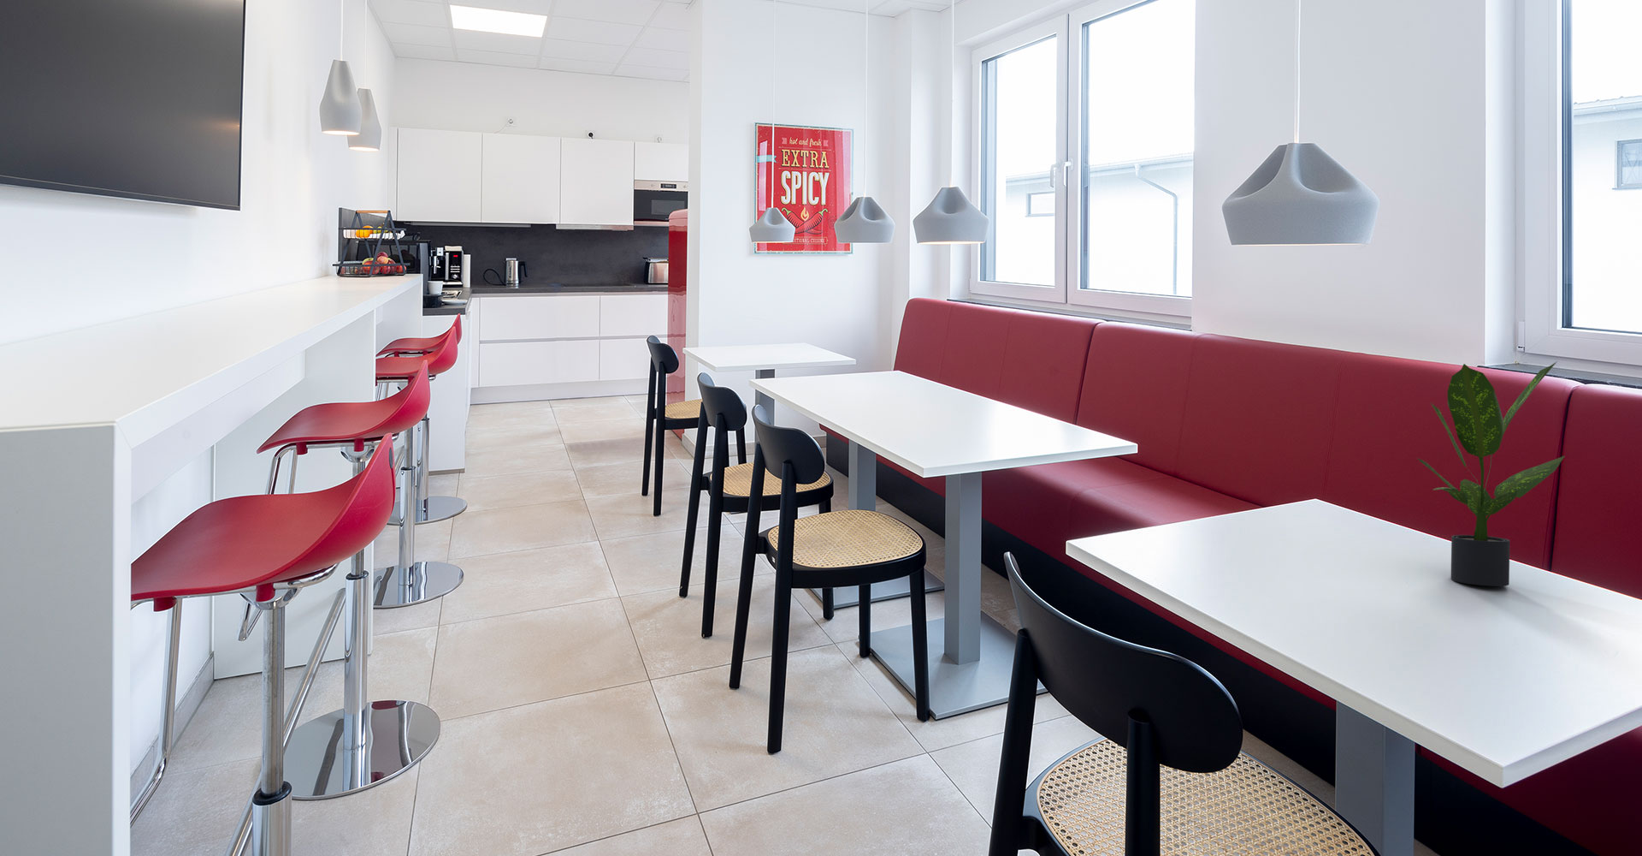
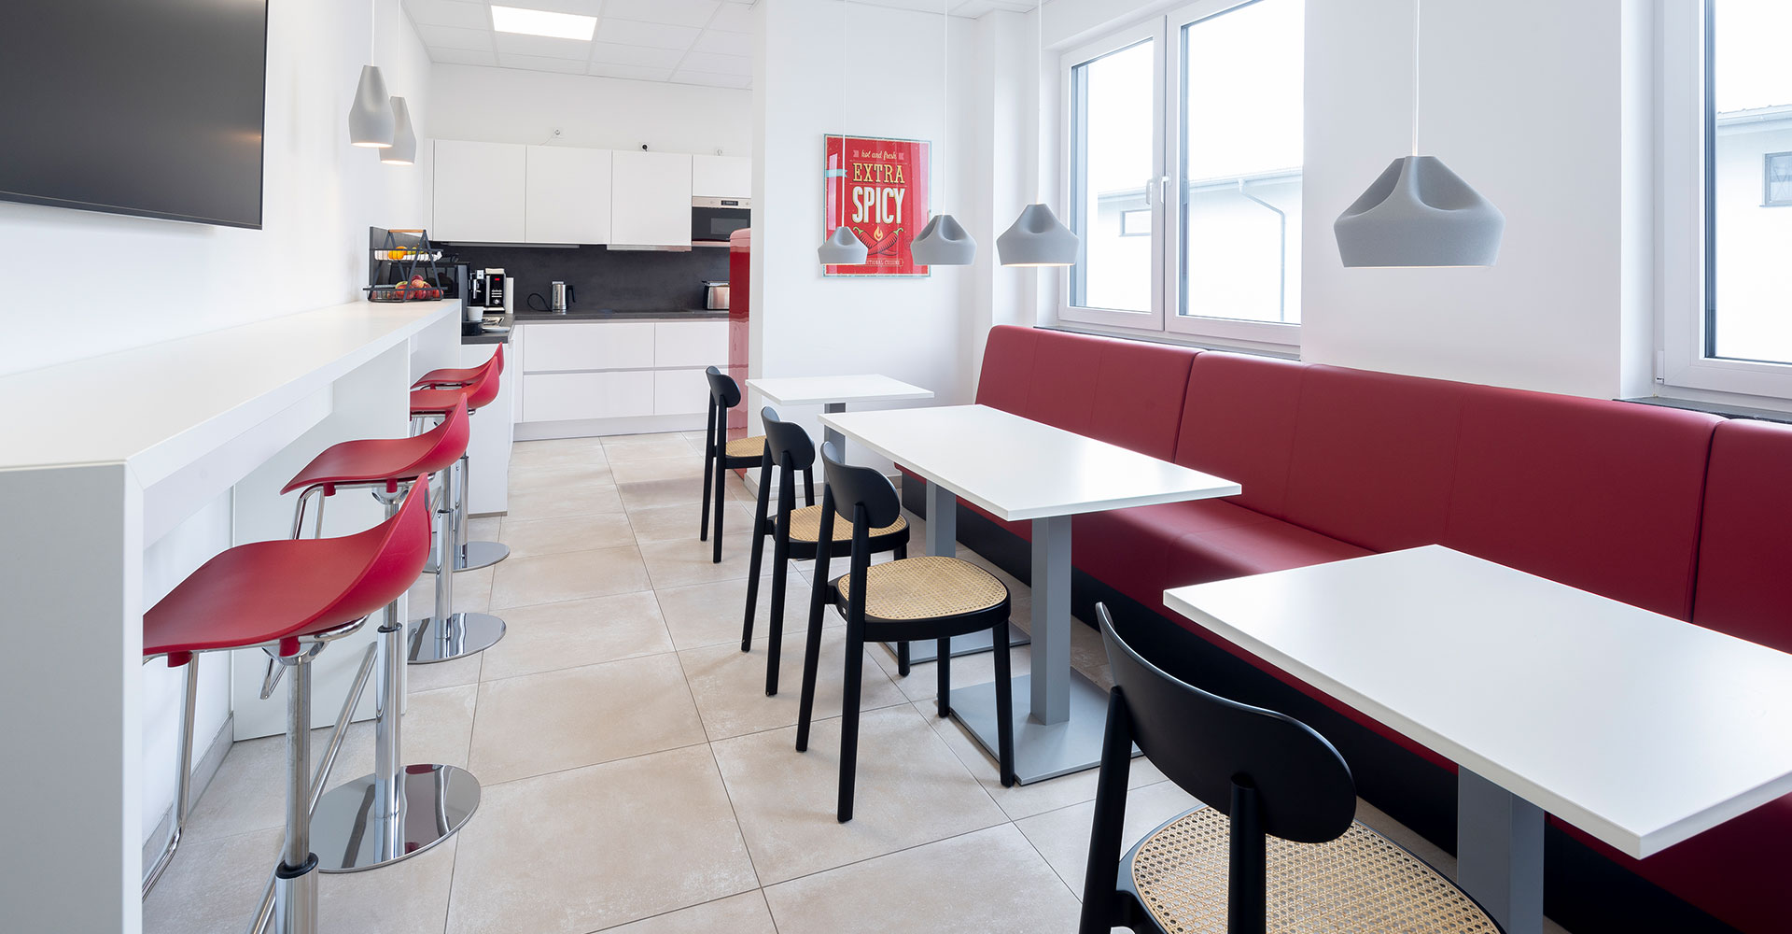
- potted plant [1415,361,1565,588]
